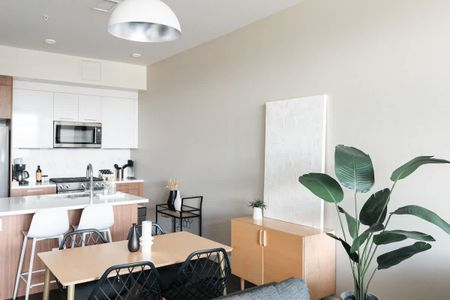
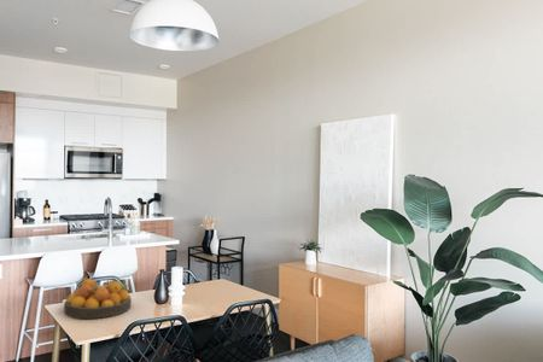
+ fruit bowl [63,278,133,320]
